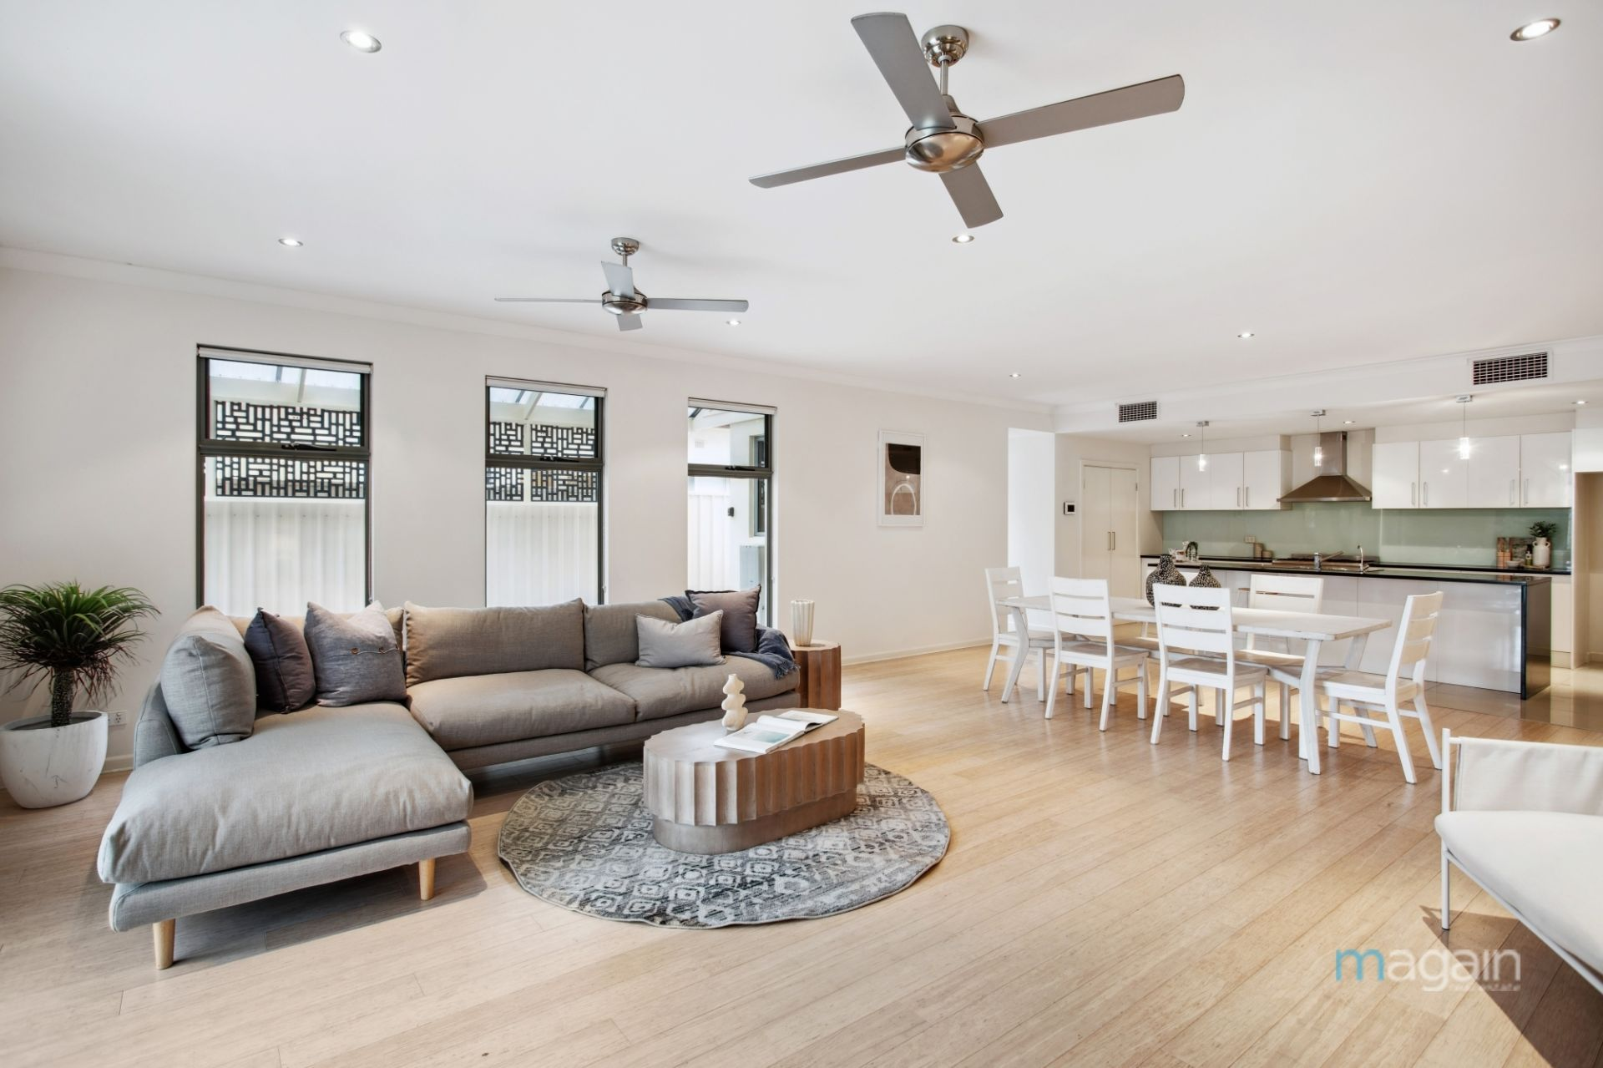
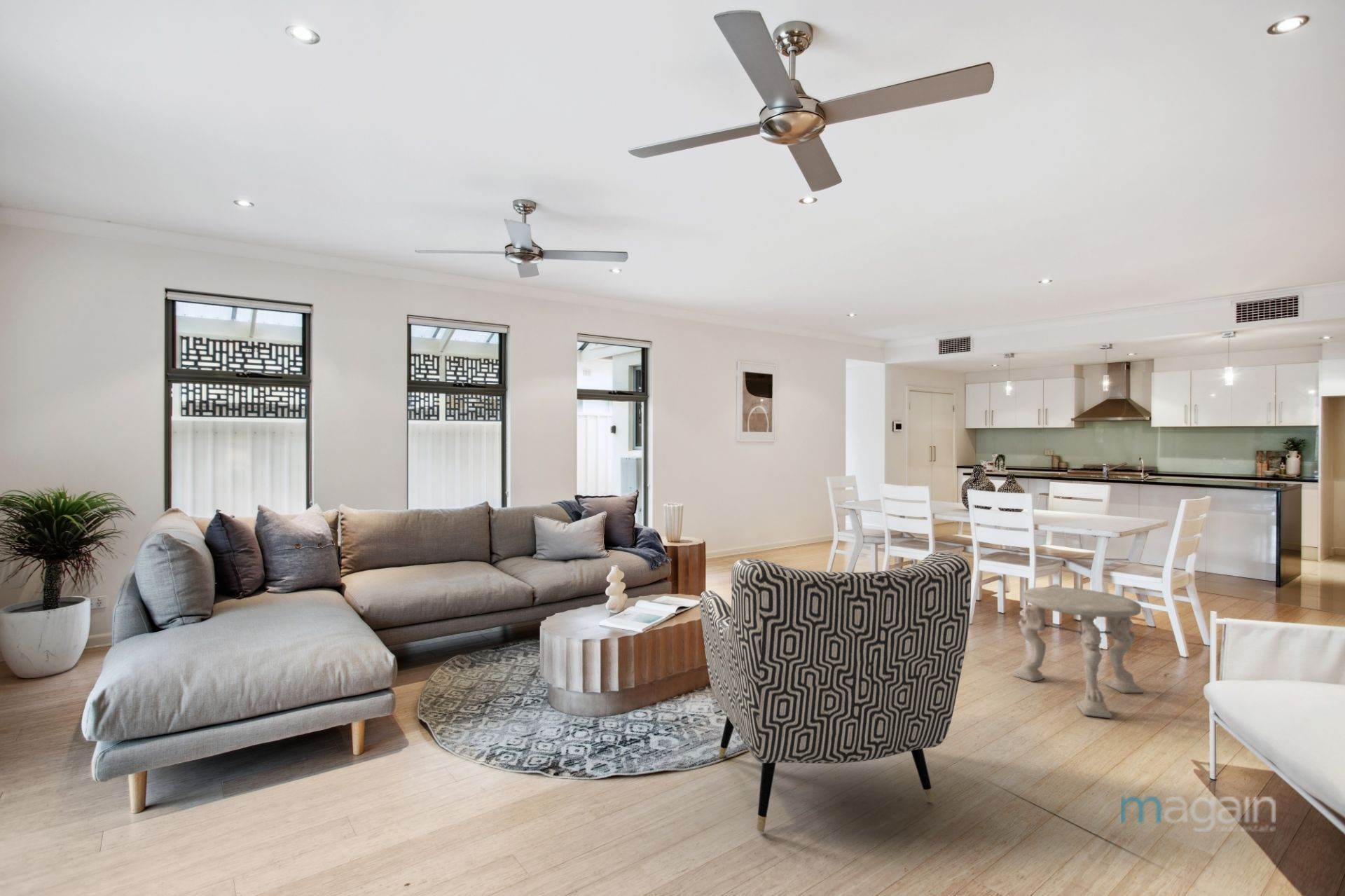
+ side table [1012,586,1144,719]
+ armchair [699,551,972,832]
